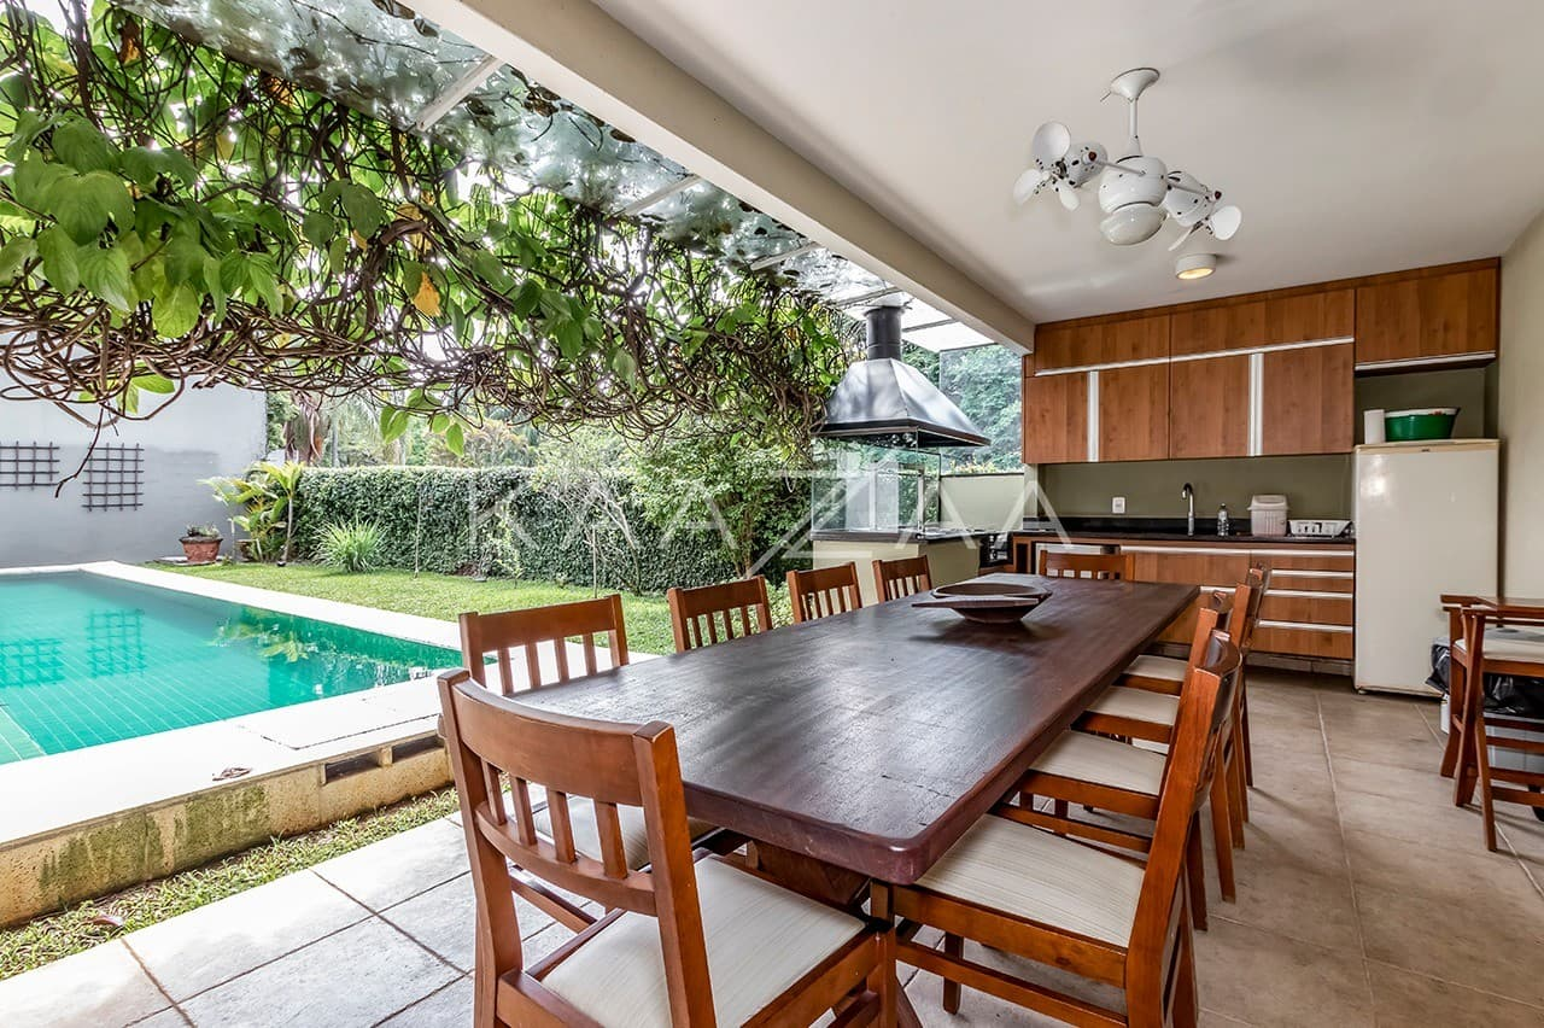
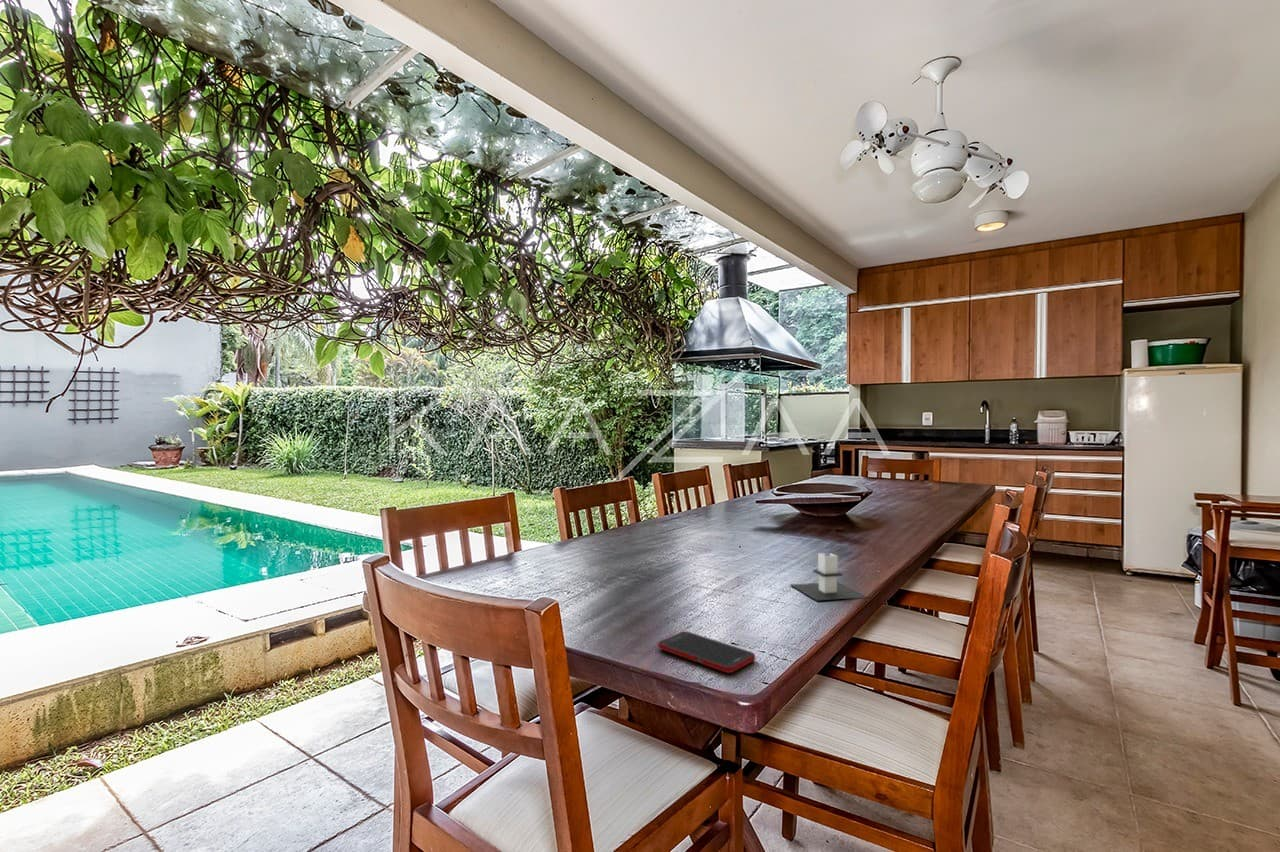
+ architectural model [790,552,868,601]
+ cell phone [657,631,756,674]
